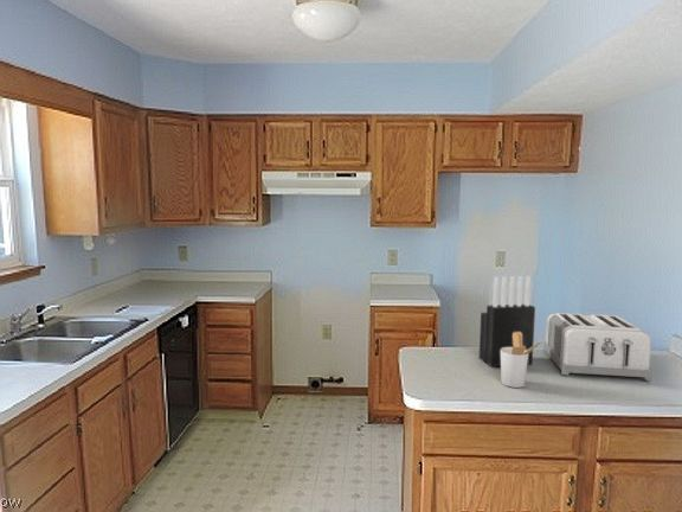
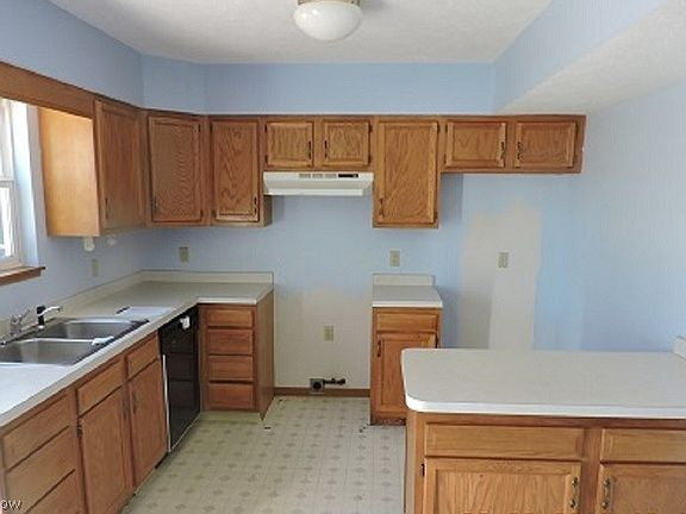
- utensil holder [500,332,546,389]
- toaster [542,312,652,382]
- knife block [478,275,536,367]
